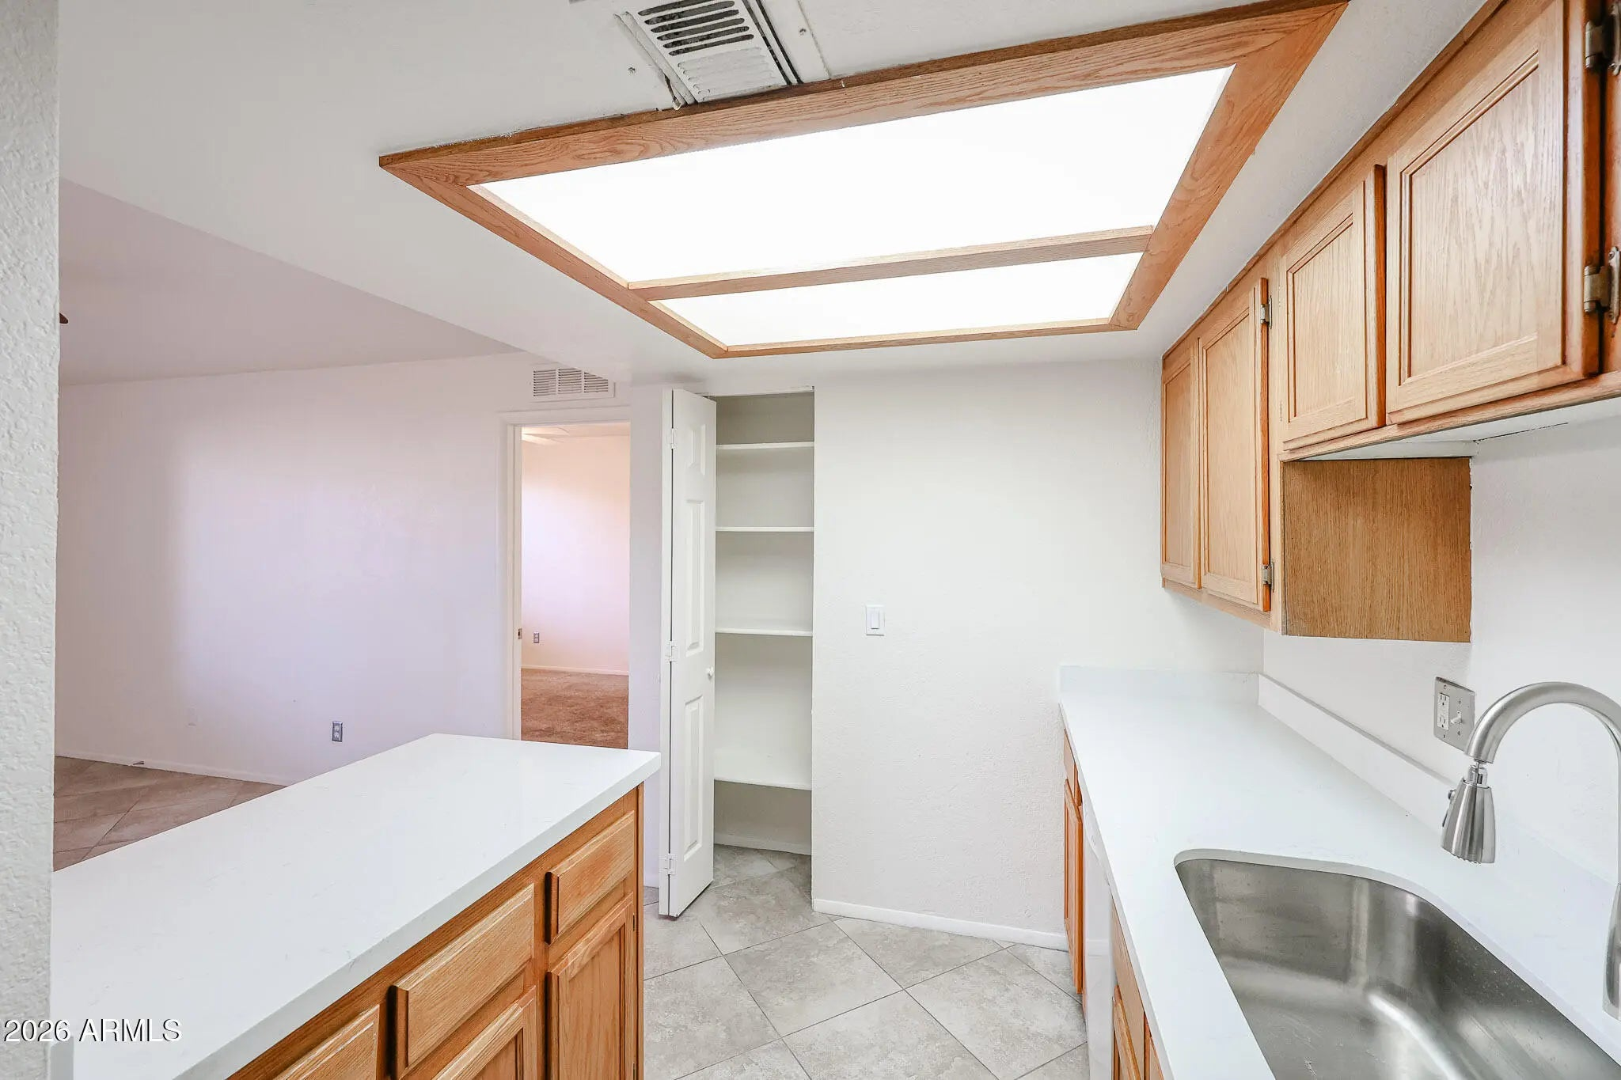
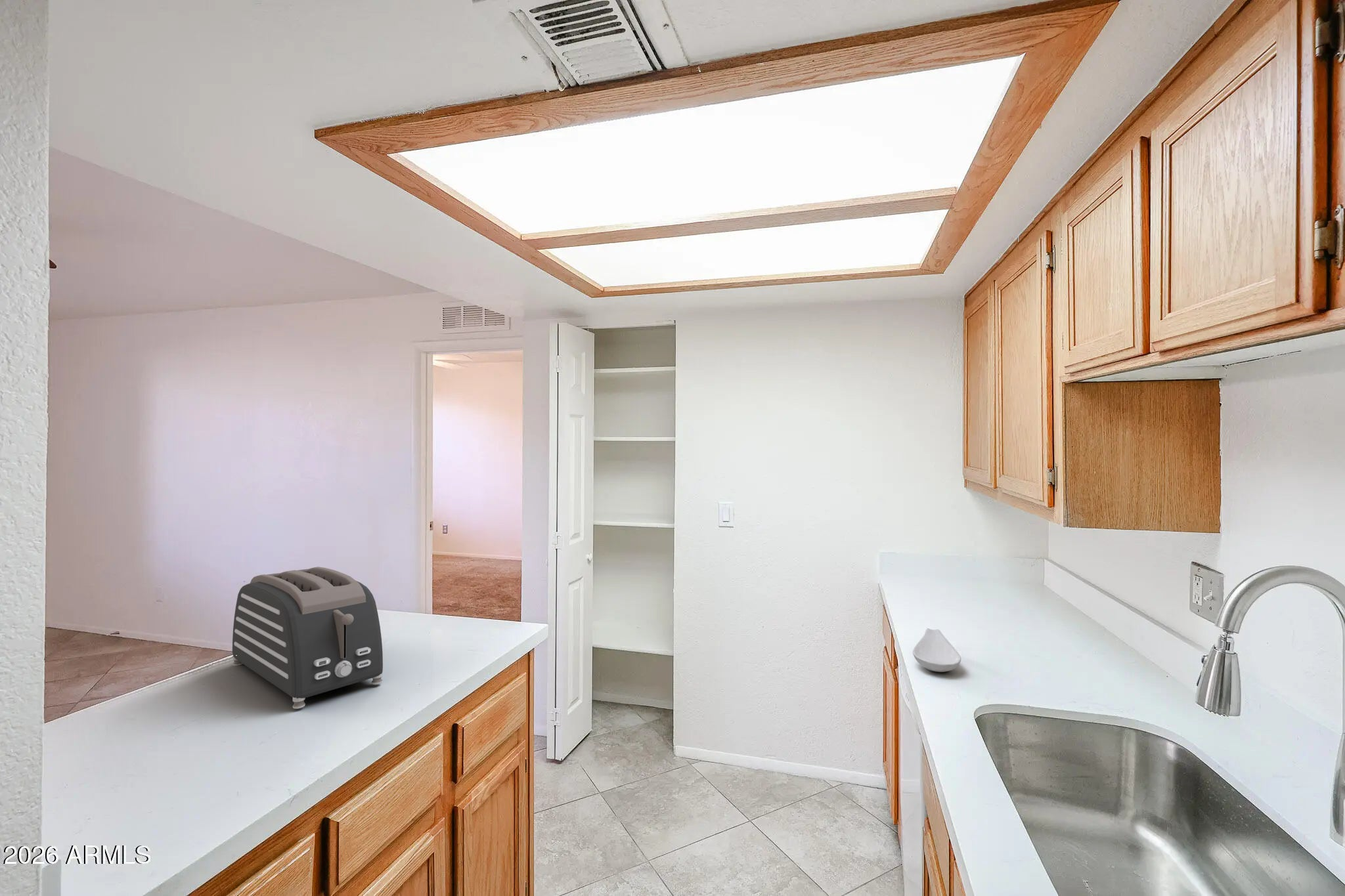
+ toaster [232,566,384,710]
+ spoon rest [912,628,961,673]
